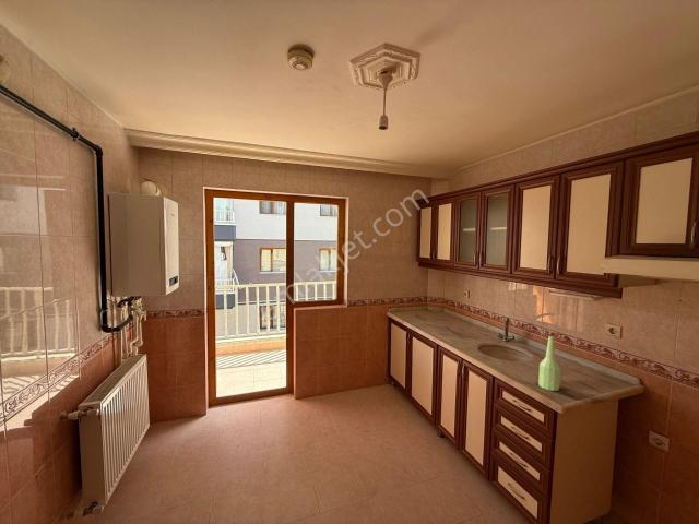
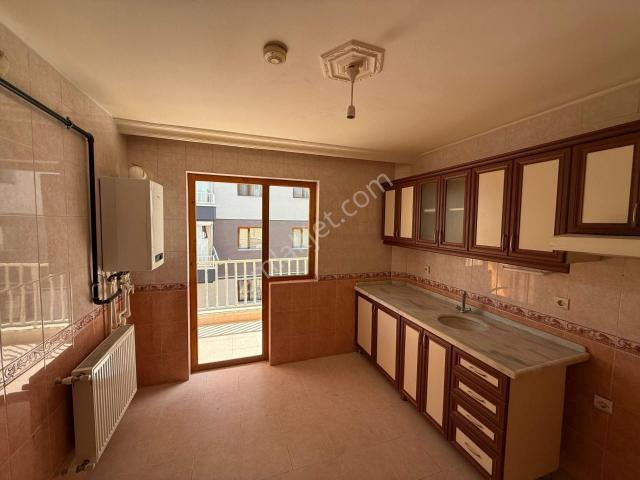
- bottle [537,335,561,392]
